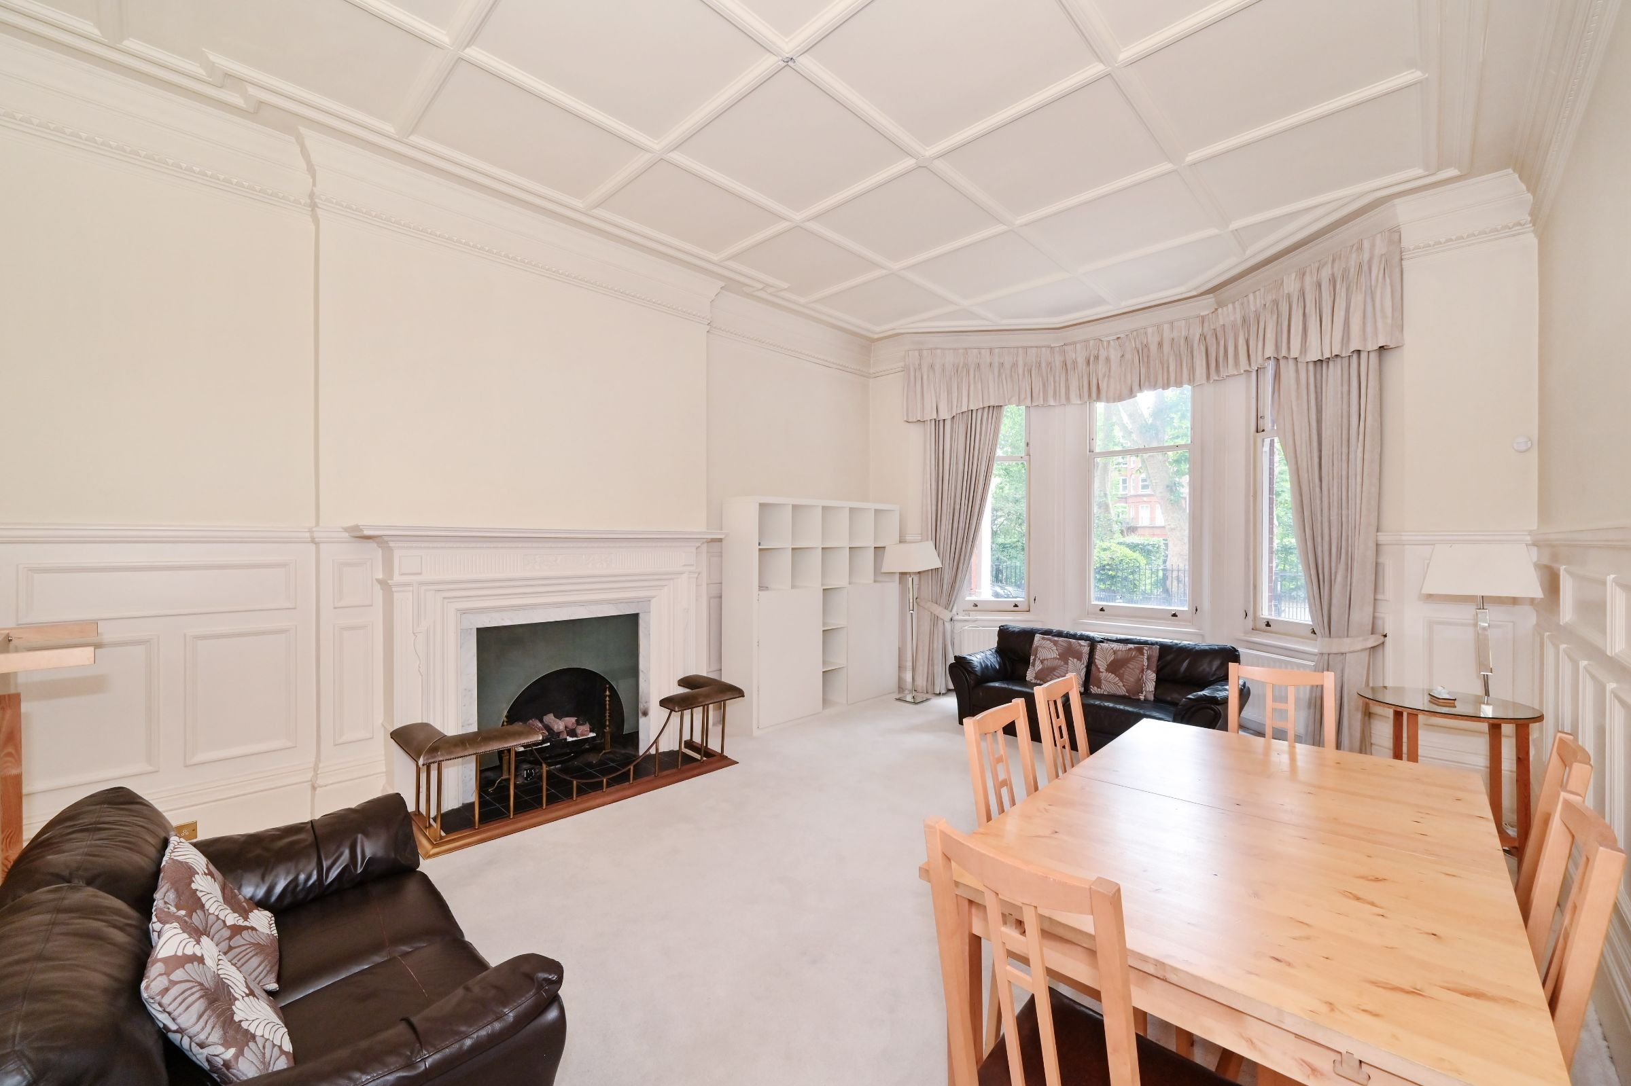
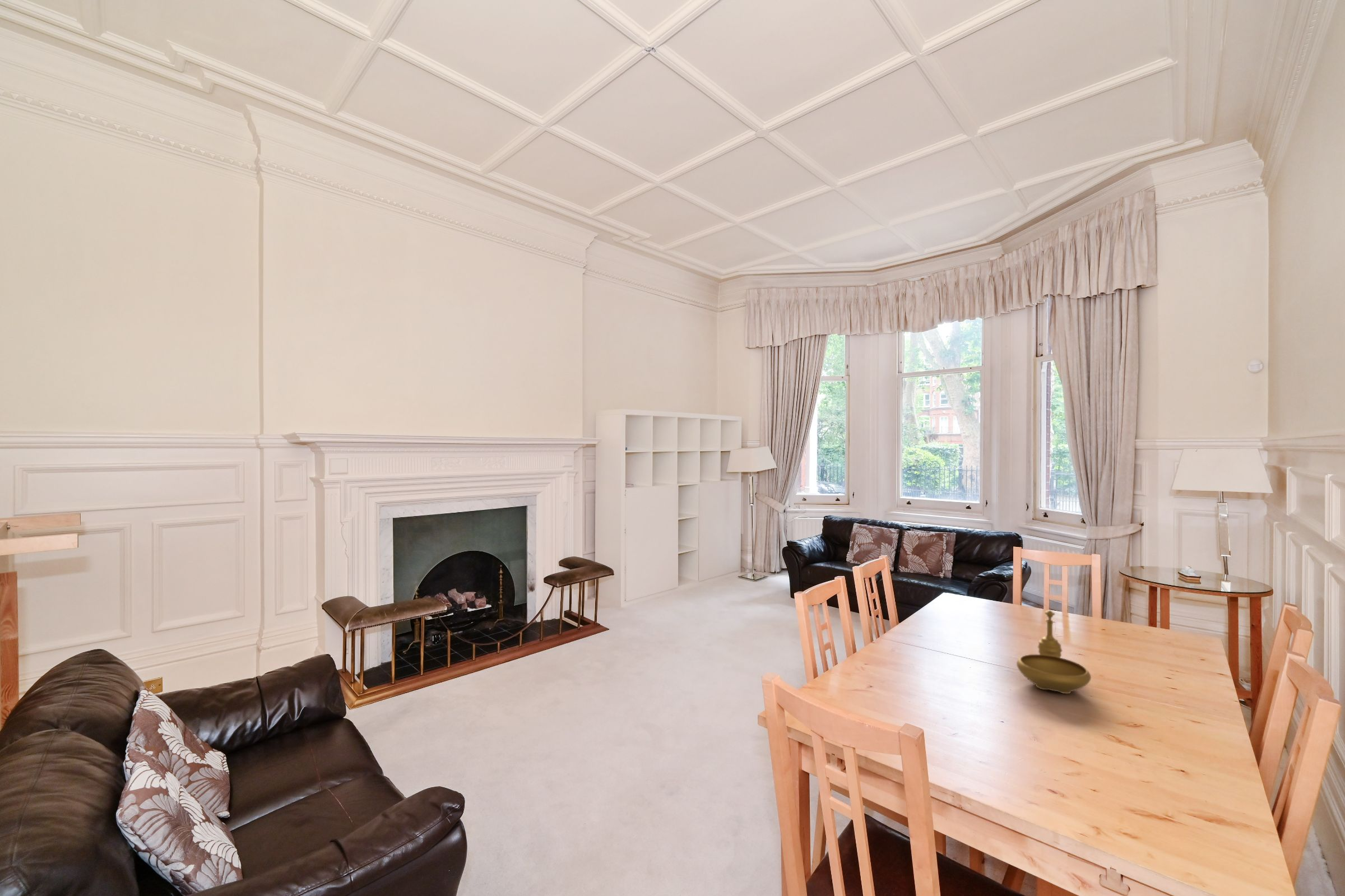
+ decorative bowl [1016,610,1092,694]
